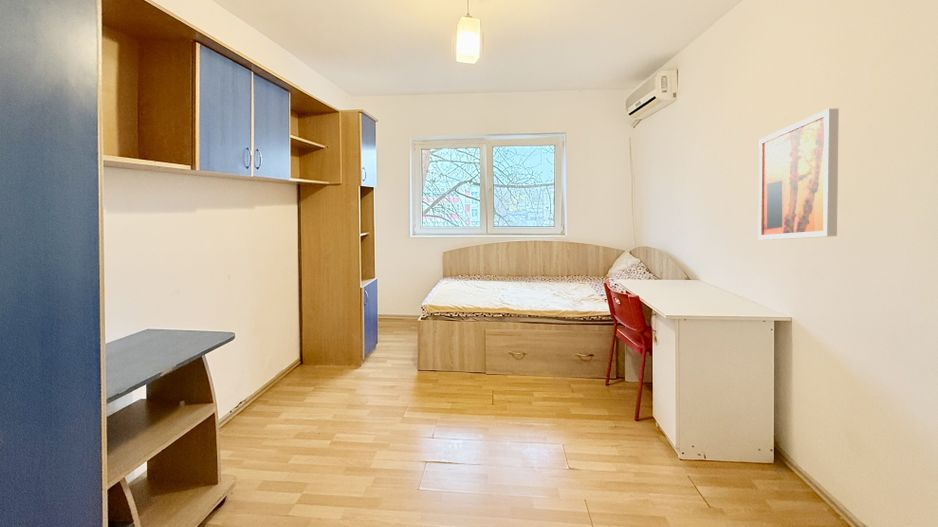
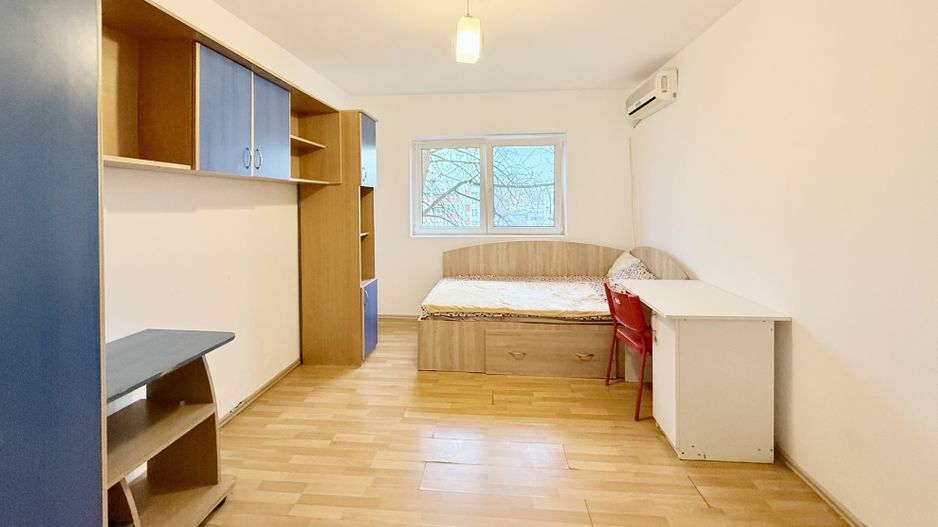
- wall art [758,107,840,241]
